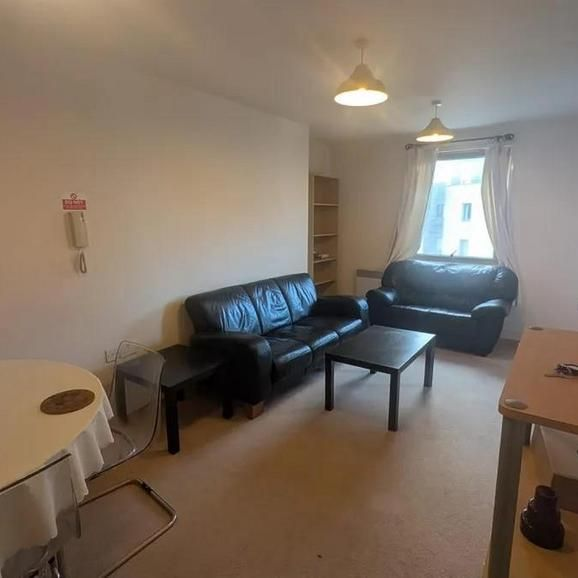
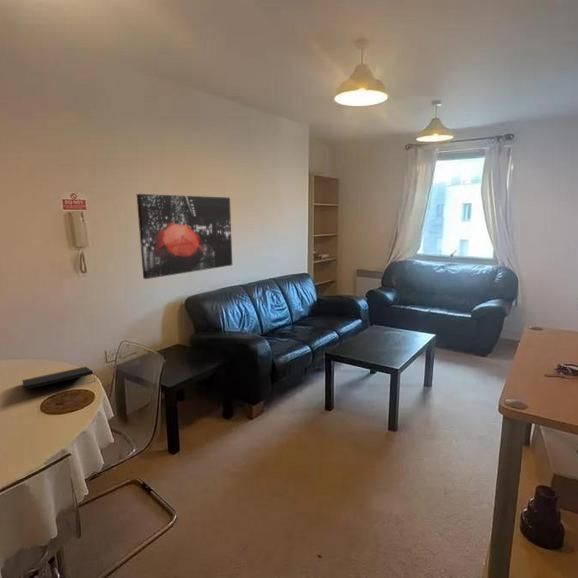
+ notepad [21,365,96,391]
+ wall art [136,193,233,280]
